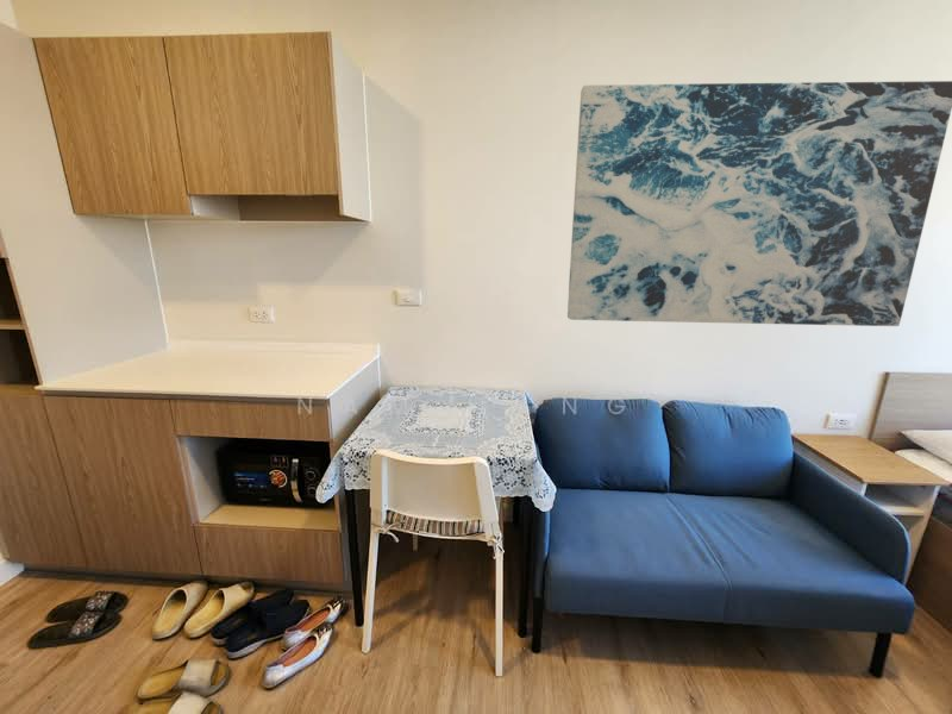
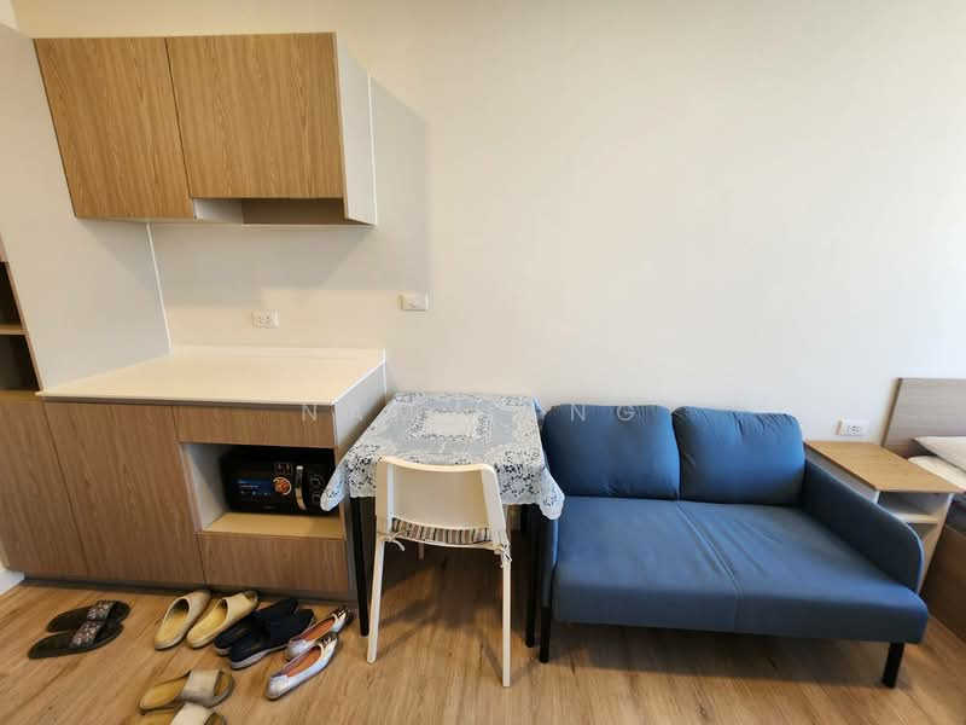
- wall art [566,80,952,327]
